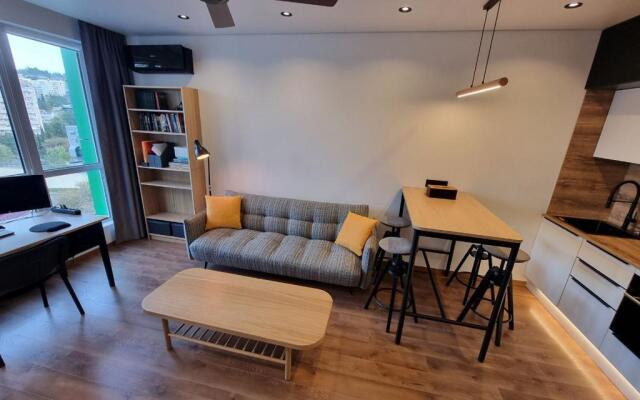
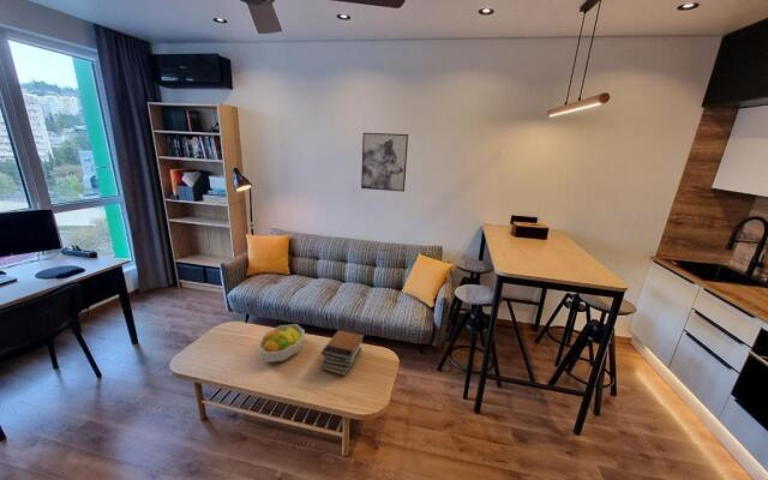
+ fruit bowl [257,323,306,364]
+ wall art [360,132,409,193]
+ book stack [320,326,366,377]
